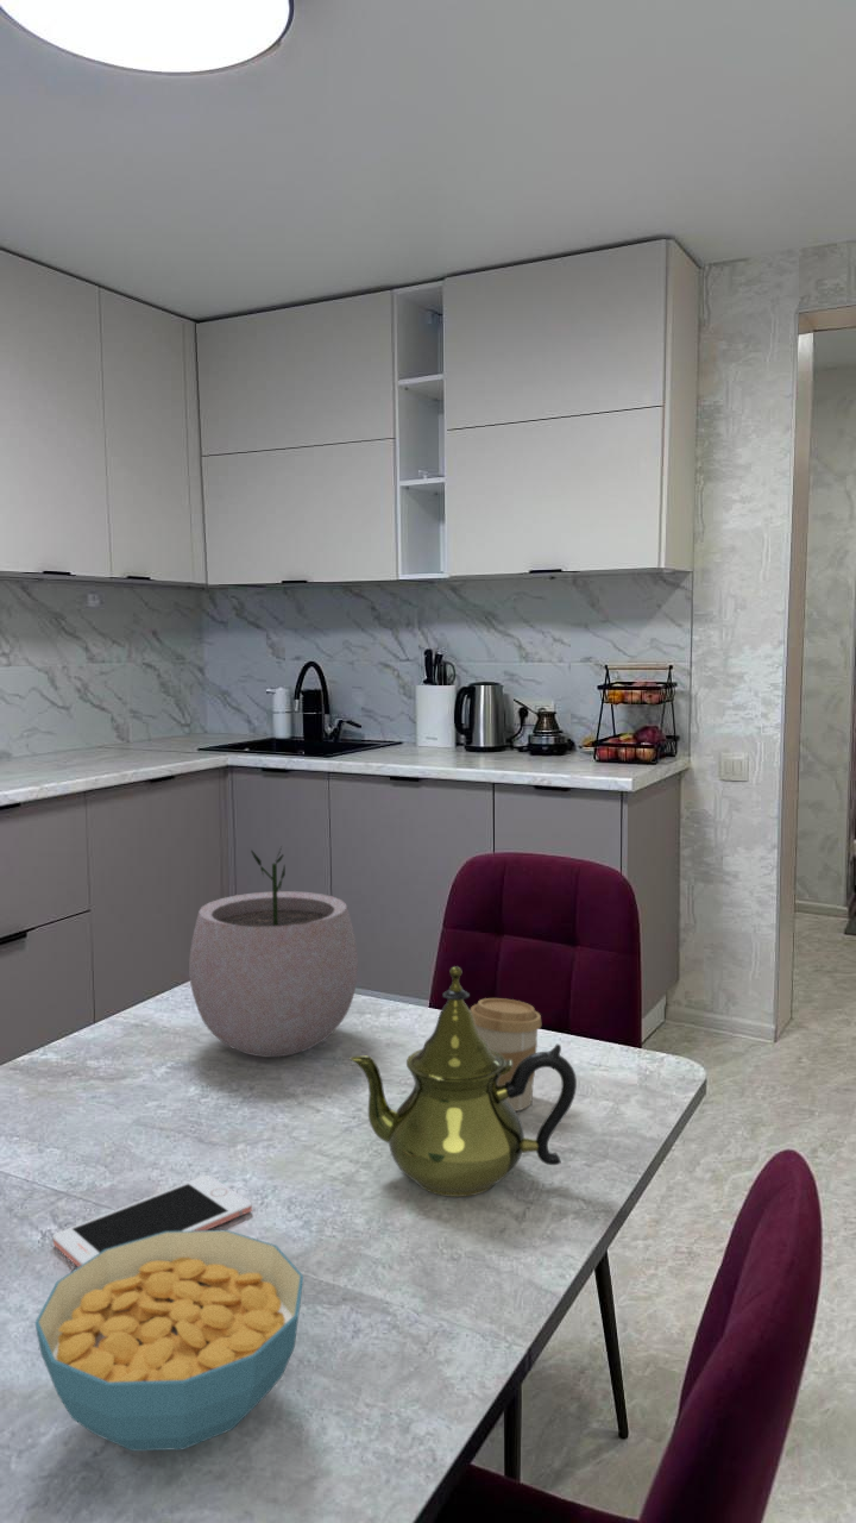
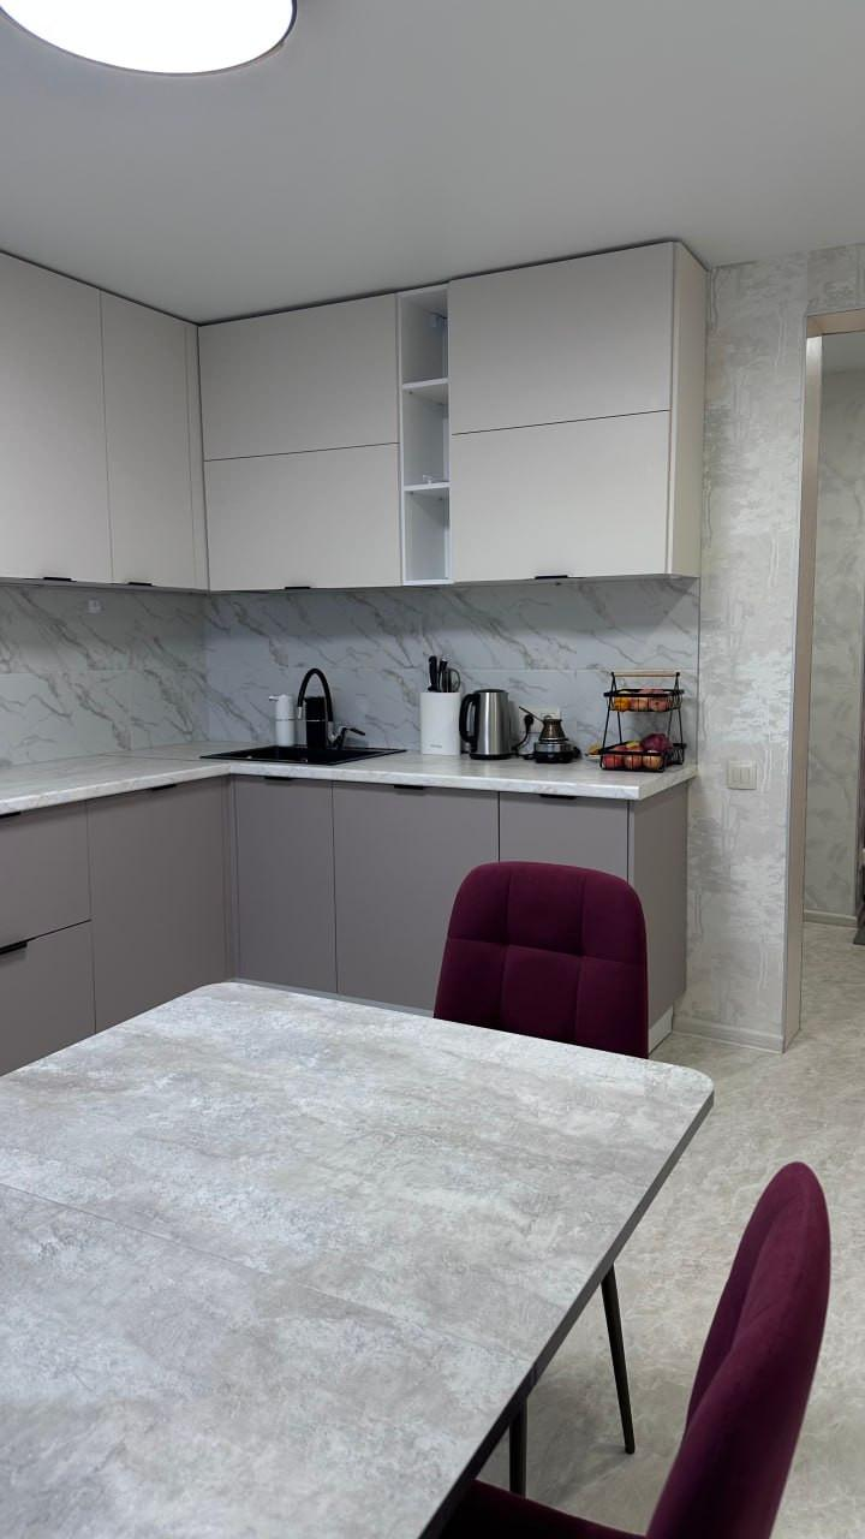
- coffee cup [470,997,542,1113]
- cell phone [52,1174,253,1267]
- teapot [348,965,578,1198]
- plant pot [188,846,359,1058]
- cereal bowl [33,1229,304,1452]
